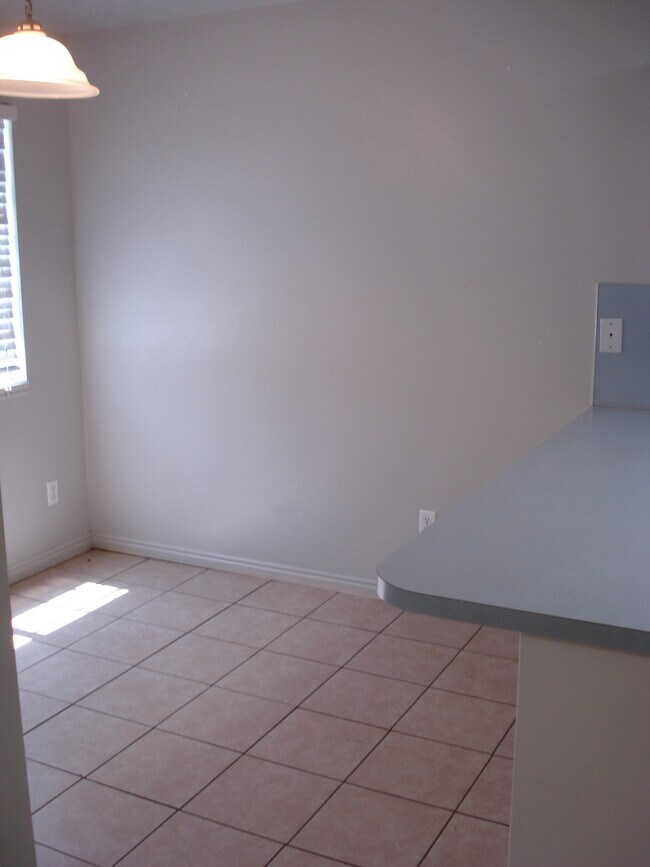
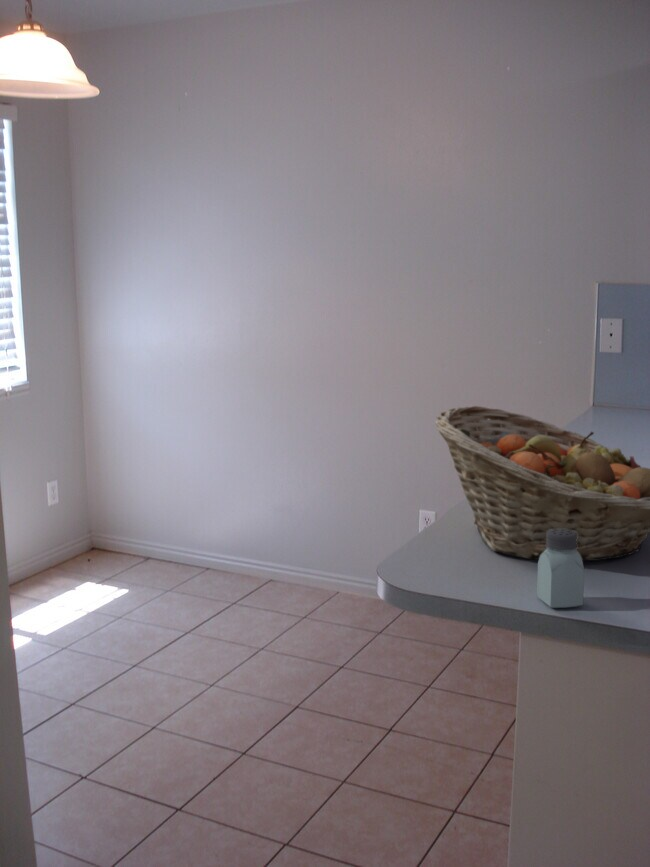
+ fruit basket [434,405,650,562]
+ saltshaker [536,529,585,609]
